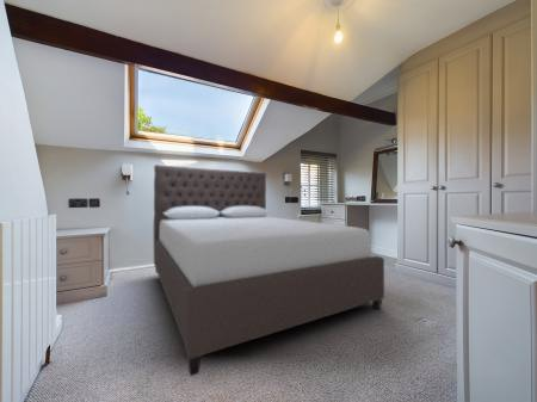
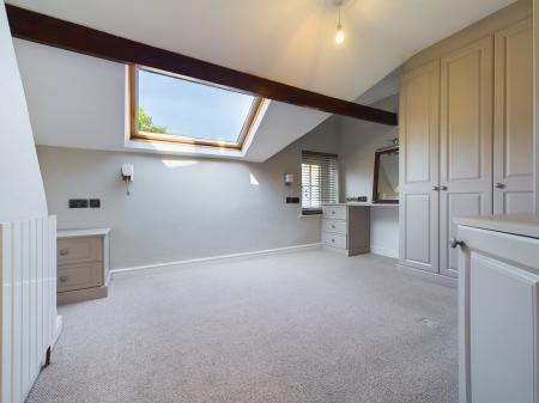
- bed [153,163,385,377]
